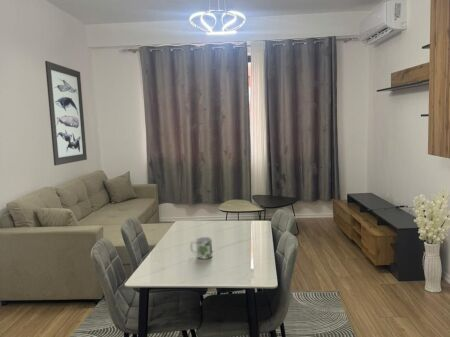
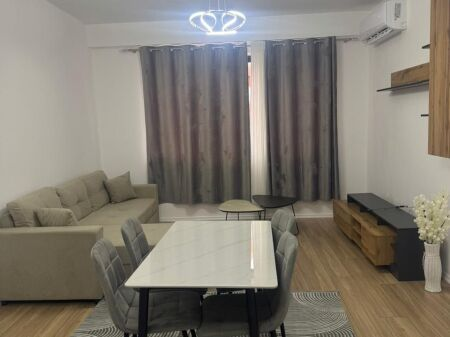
- mug [189,236,213,260]
- wall art [44,60,88,167]
